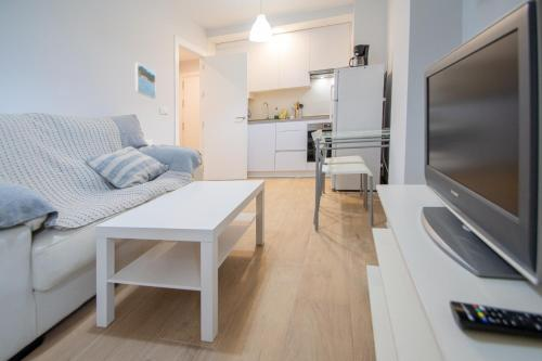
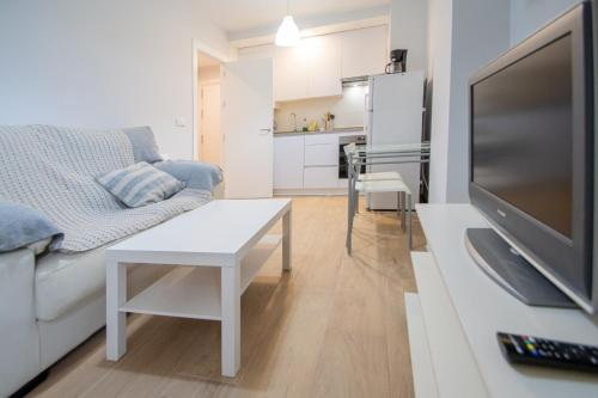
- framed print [133,62,157,100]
